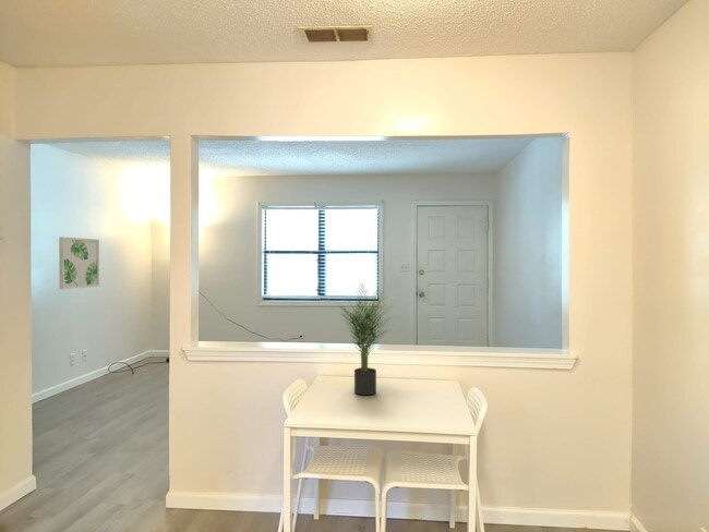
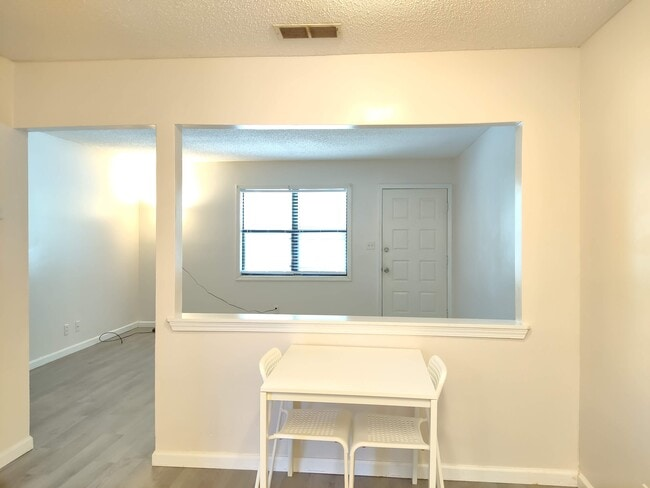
- potted plant [338,282,395,396]
- wall art [58,235,100,290]
